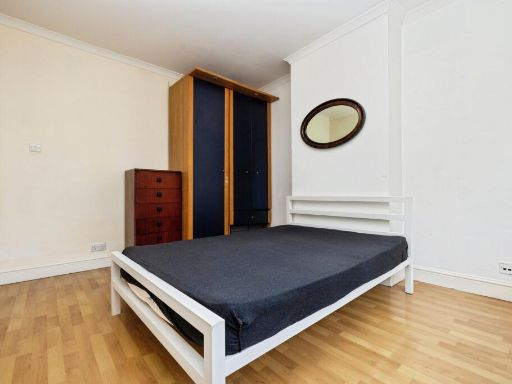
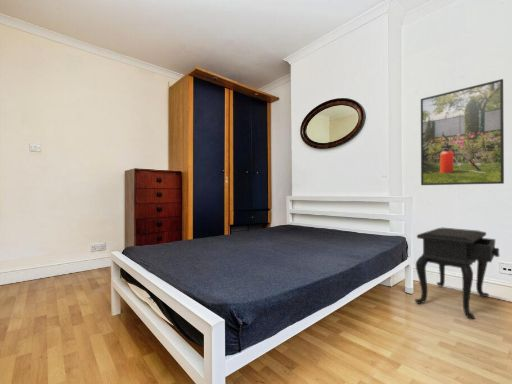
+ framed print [420,78,505,186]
+ side table [414,227,500,320]
